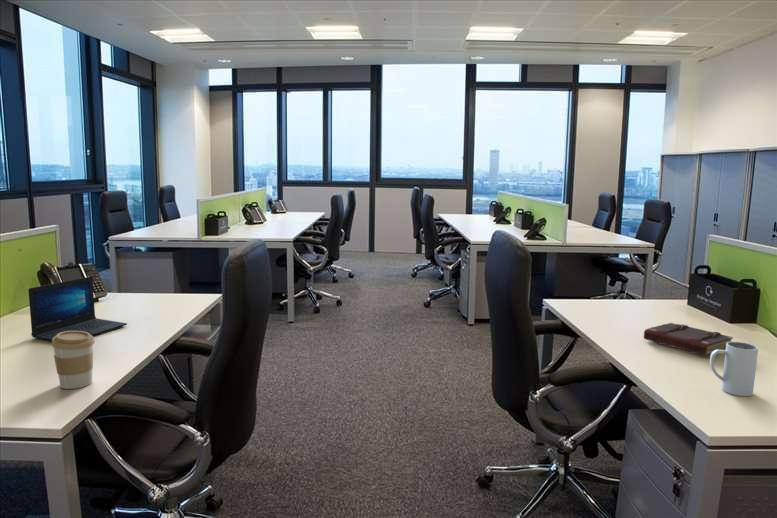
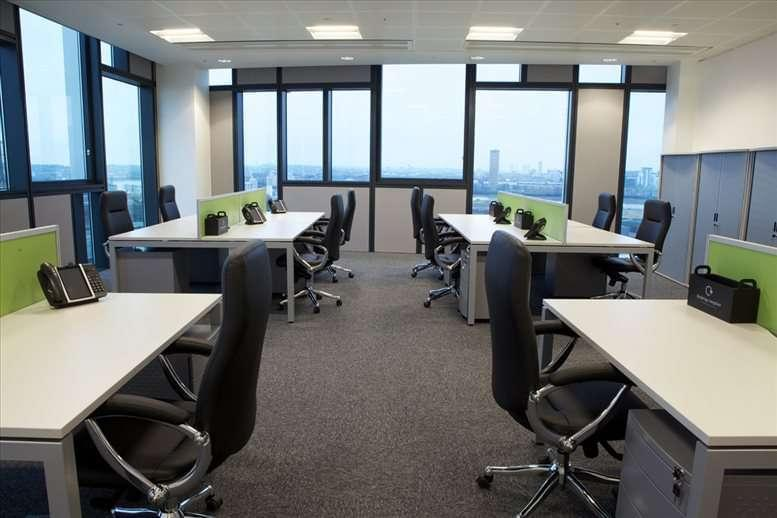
- coffee cup [50,331,96,390]
- book [643,322,734,356]
- mug [709,341,759,397]
- laptop [27,276,128,342]
